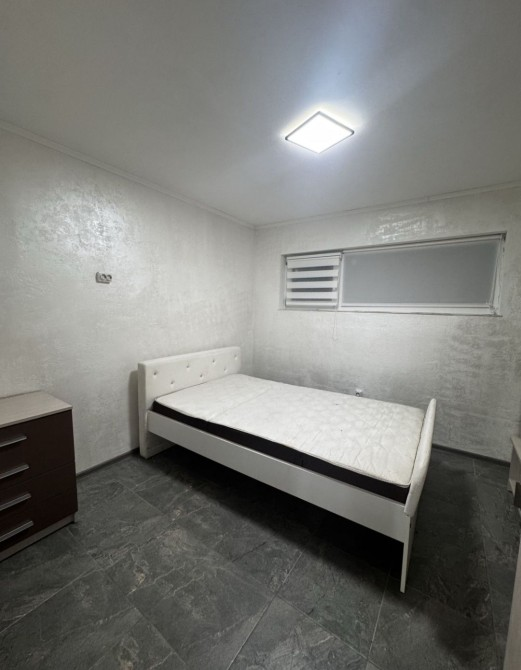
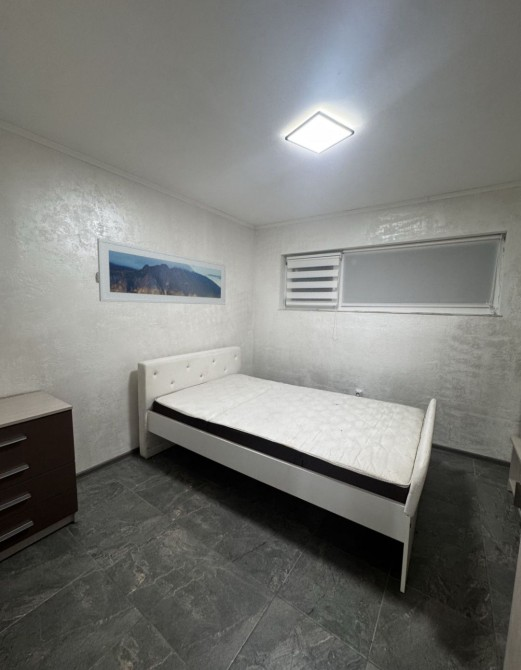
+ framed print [96,237,227,306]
